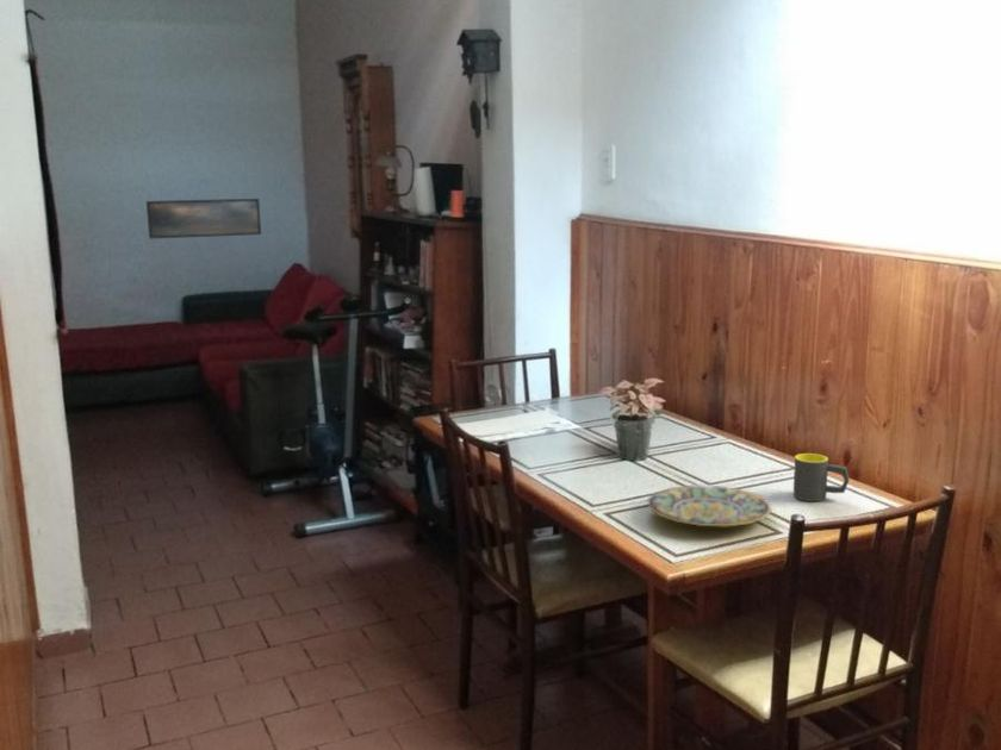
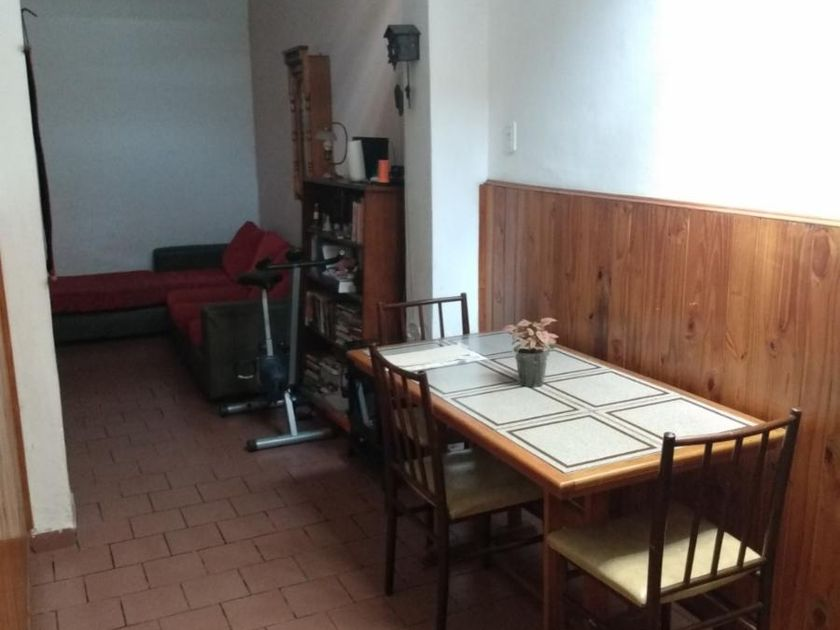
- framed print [145,198,262,239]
- plate [647,485,773,527]
- mug [792,452,851,502]
